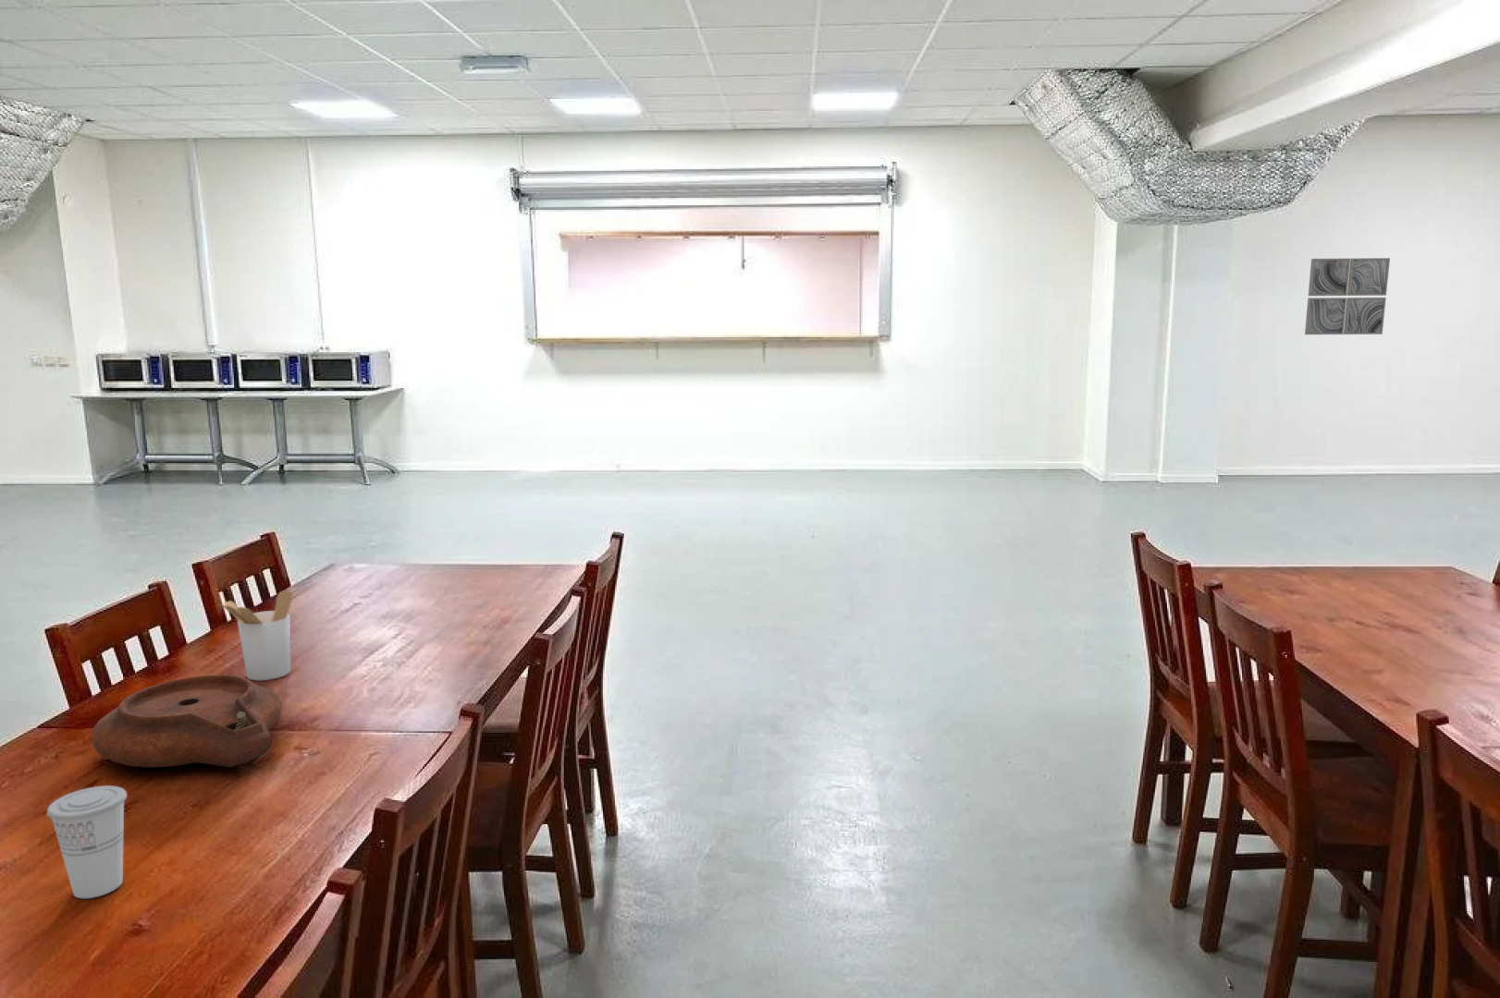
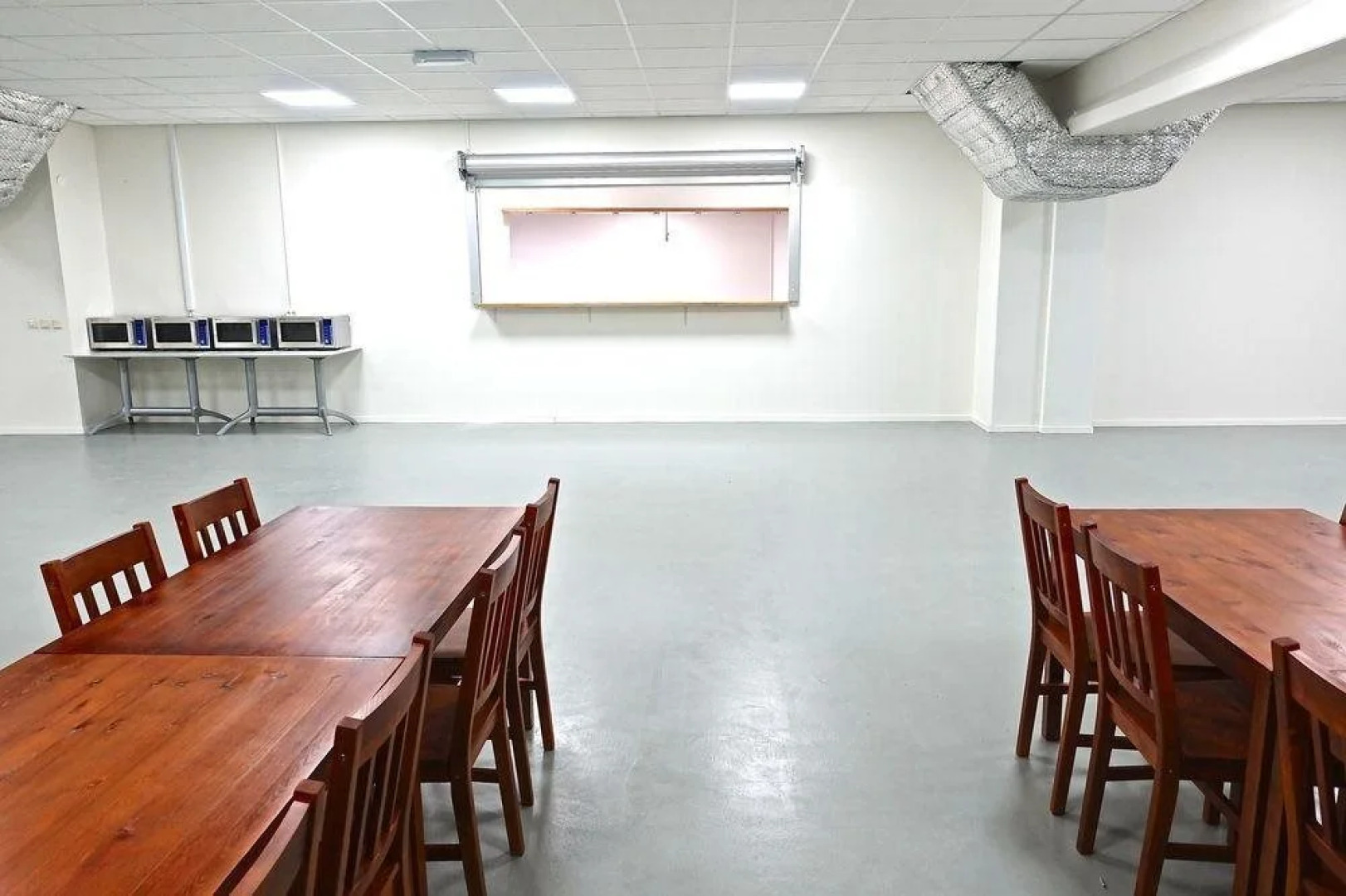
- wall art [1304,257,1391,335]
- utensil holder [220,590,293,681]
- plate [90,675,283,767]
- cup [46,784,128,899]
